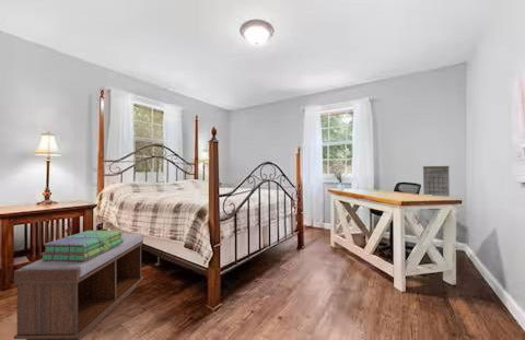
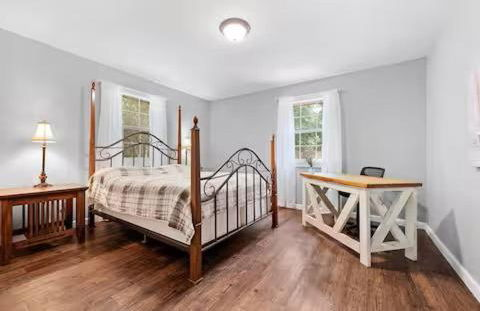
- bench [13,233,144,340]
- calendar [422,161,451,198]
- stack of books [39,230,124,261]
